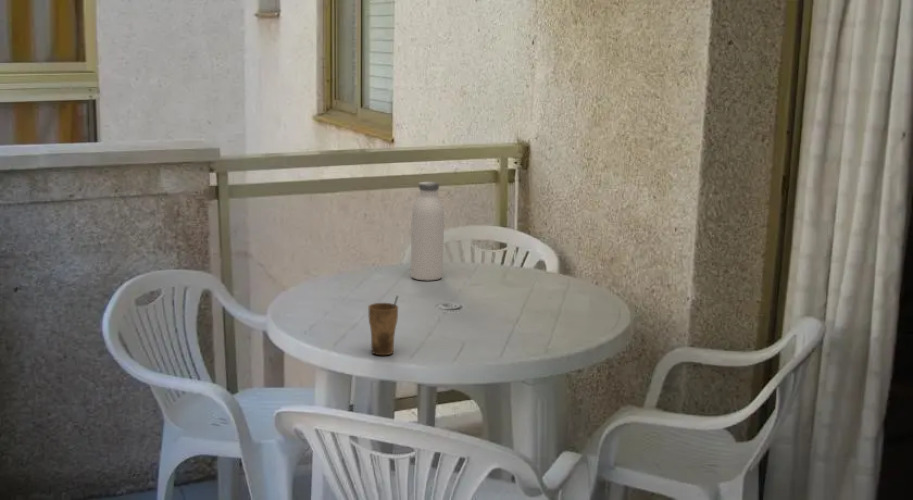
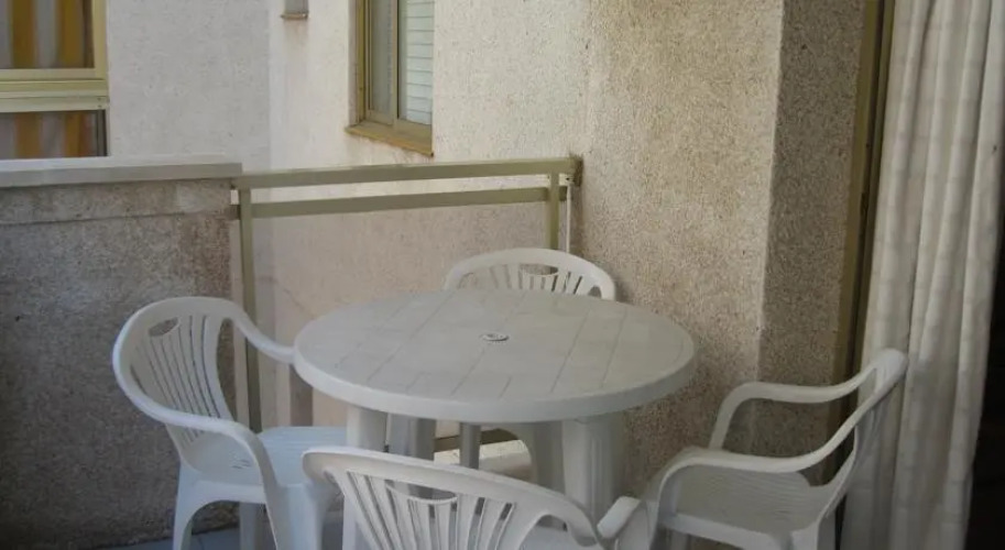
- cup [367,295,399,356]
- water bottle [410,181,445,282]
